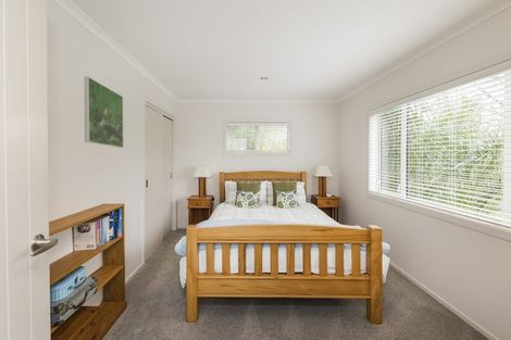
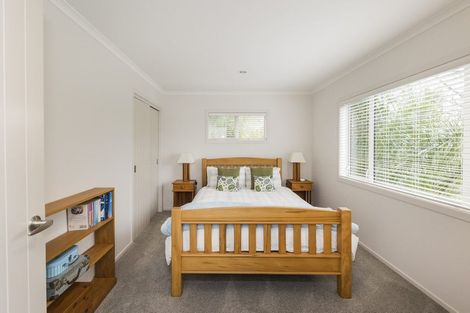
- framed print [84,76,124,149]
